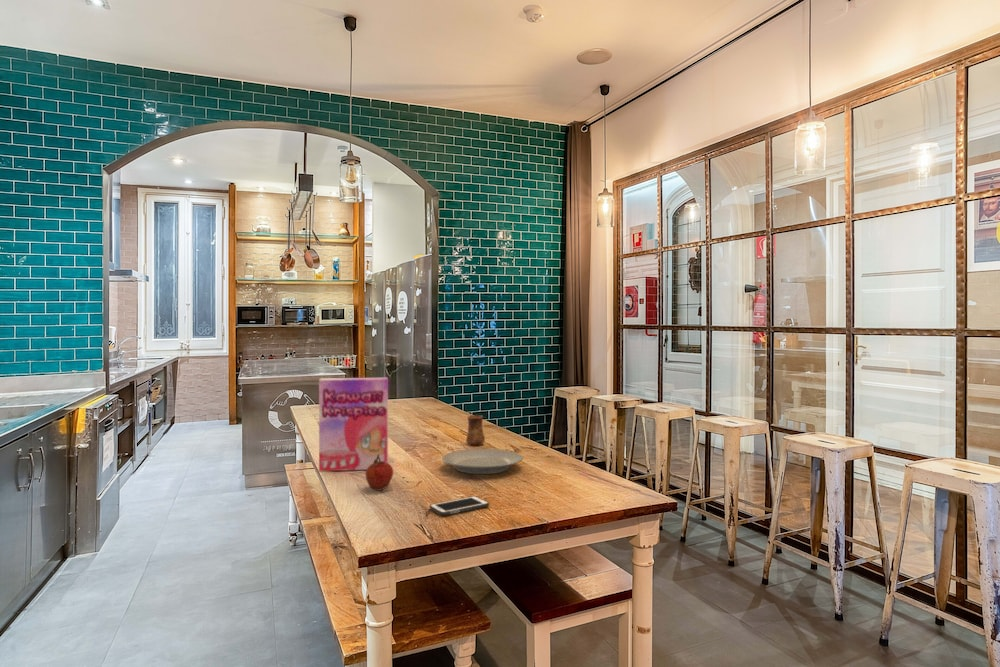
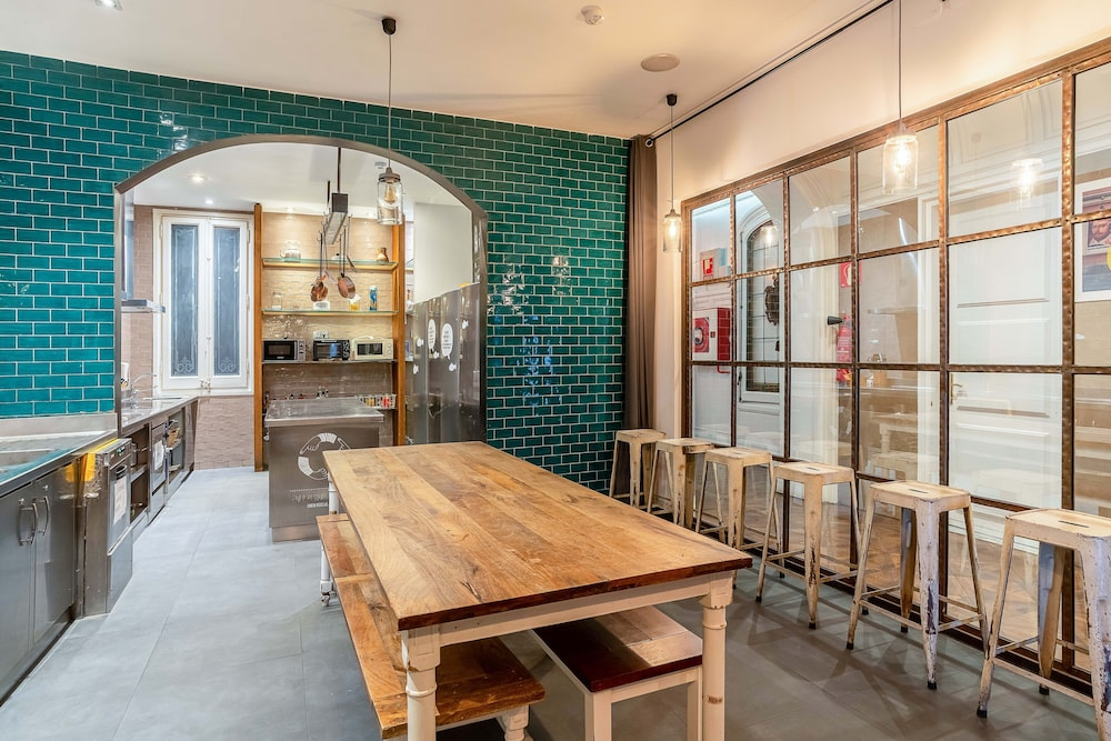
- cereal box [318,377,389,472]
- cup [465,414,486,446]
- fruit [365,454,394,492]
- cell phone [429,495,490,516]
- plate [441,448,524,475]
